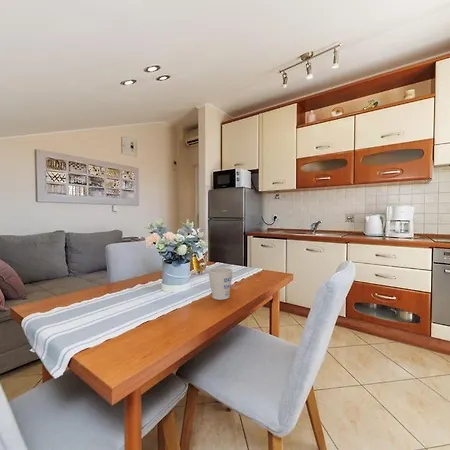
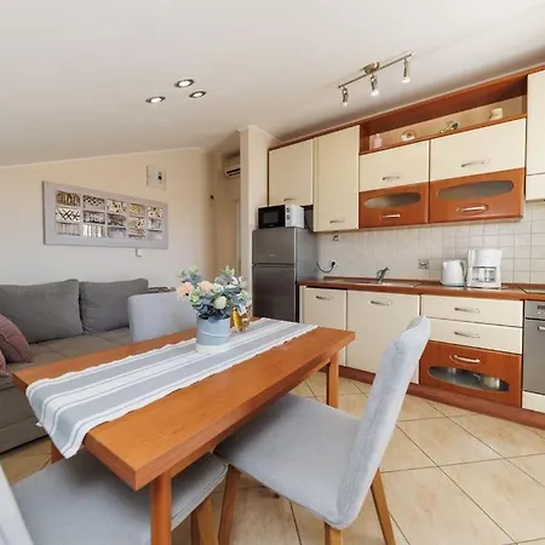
- mug [208,267,233,301]
